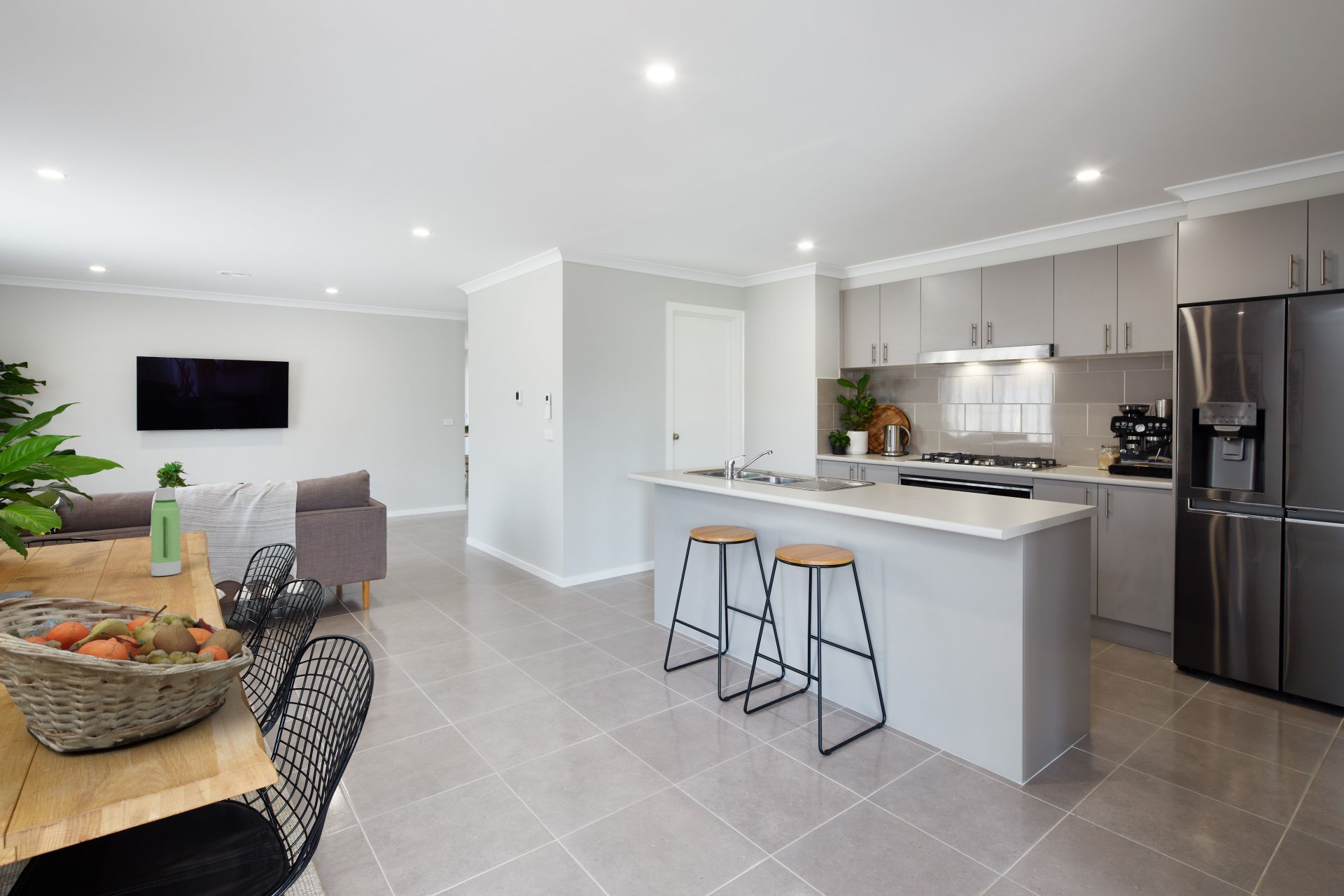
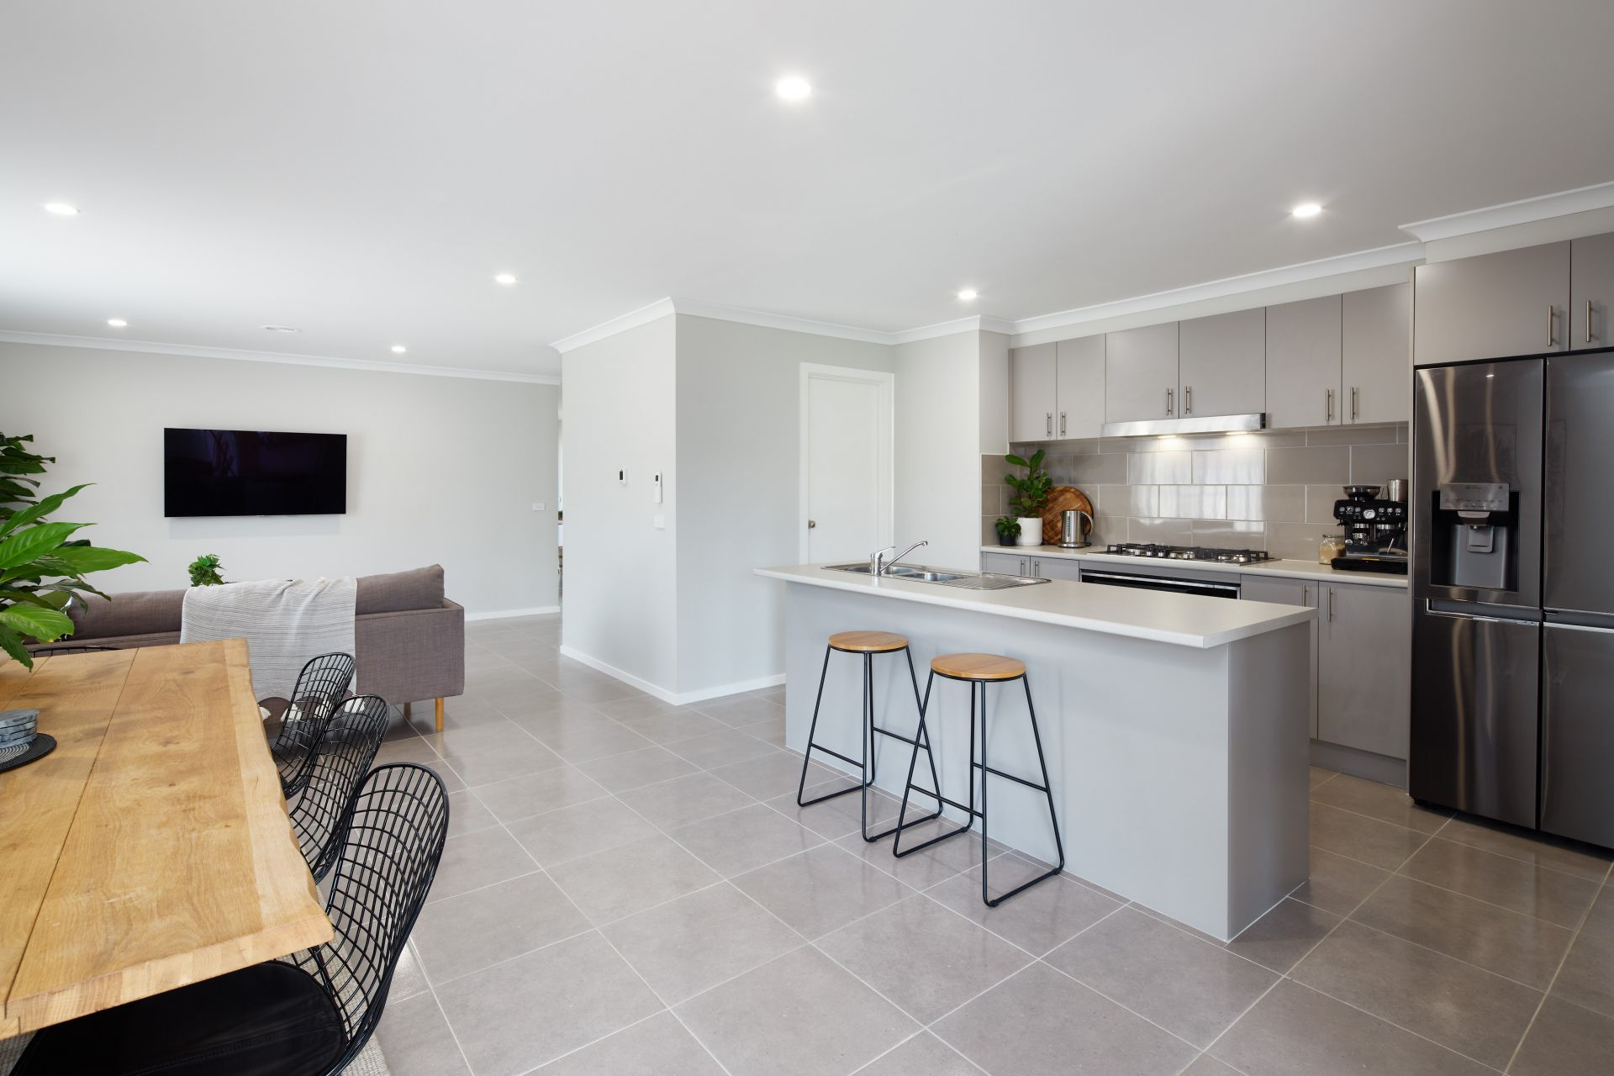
- fruit basket [0,596,255,753]
- water bottle [151,487,182,577]
